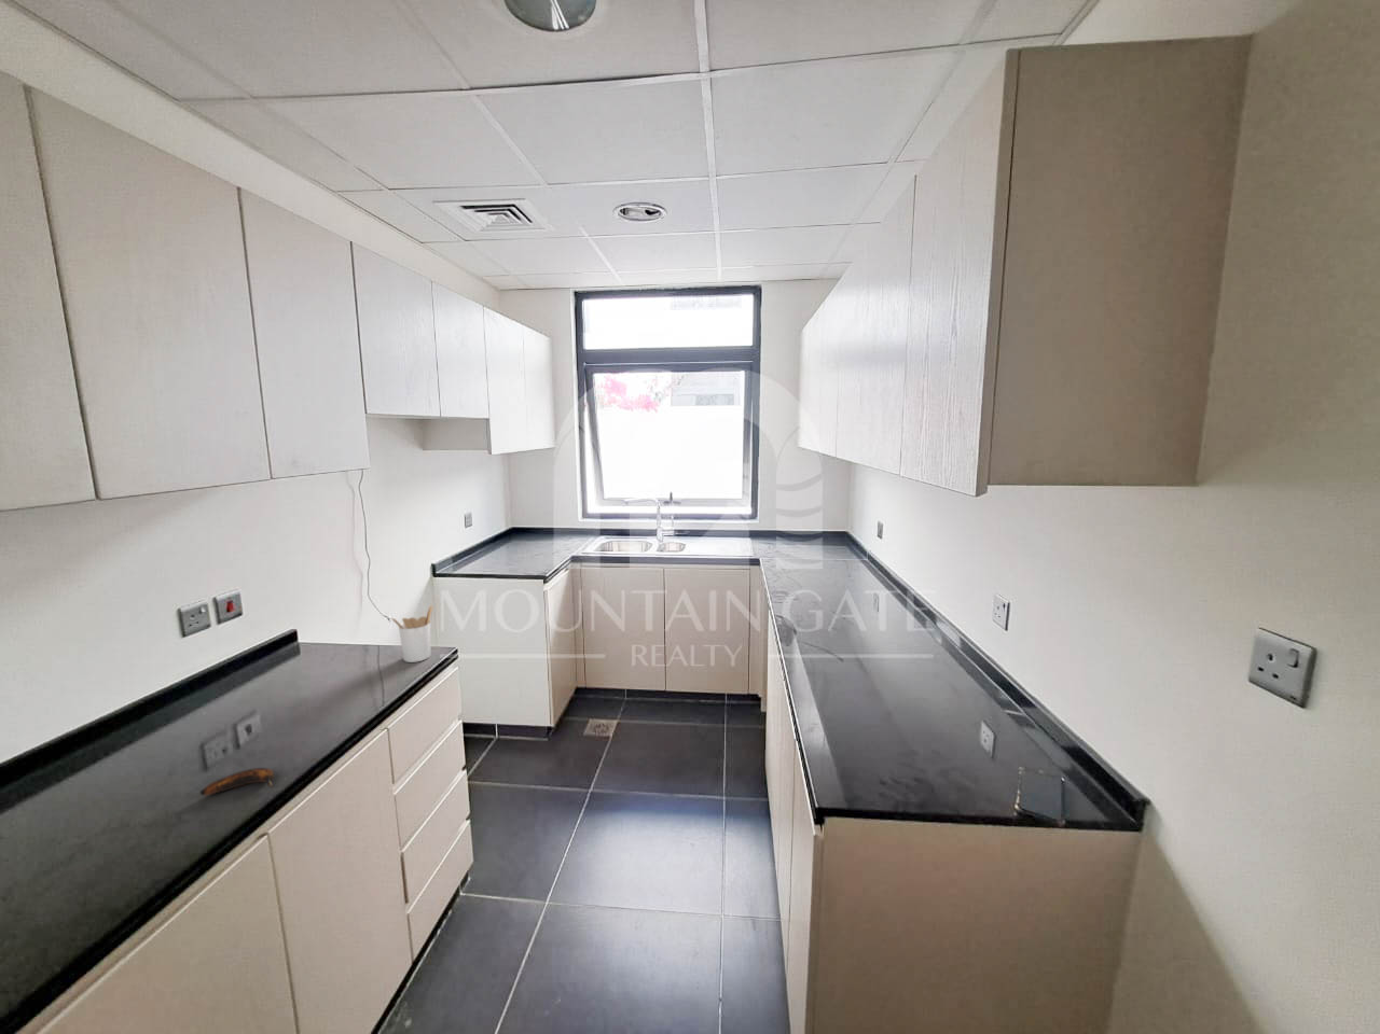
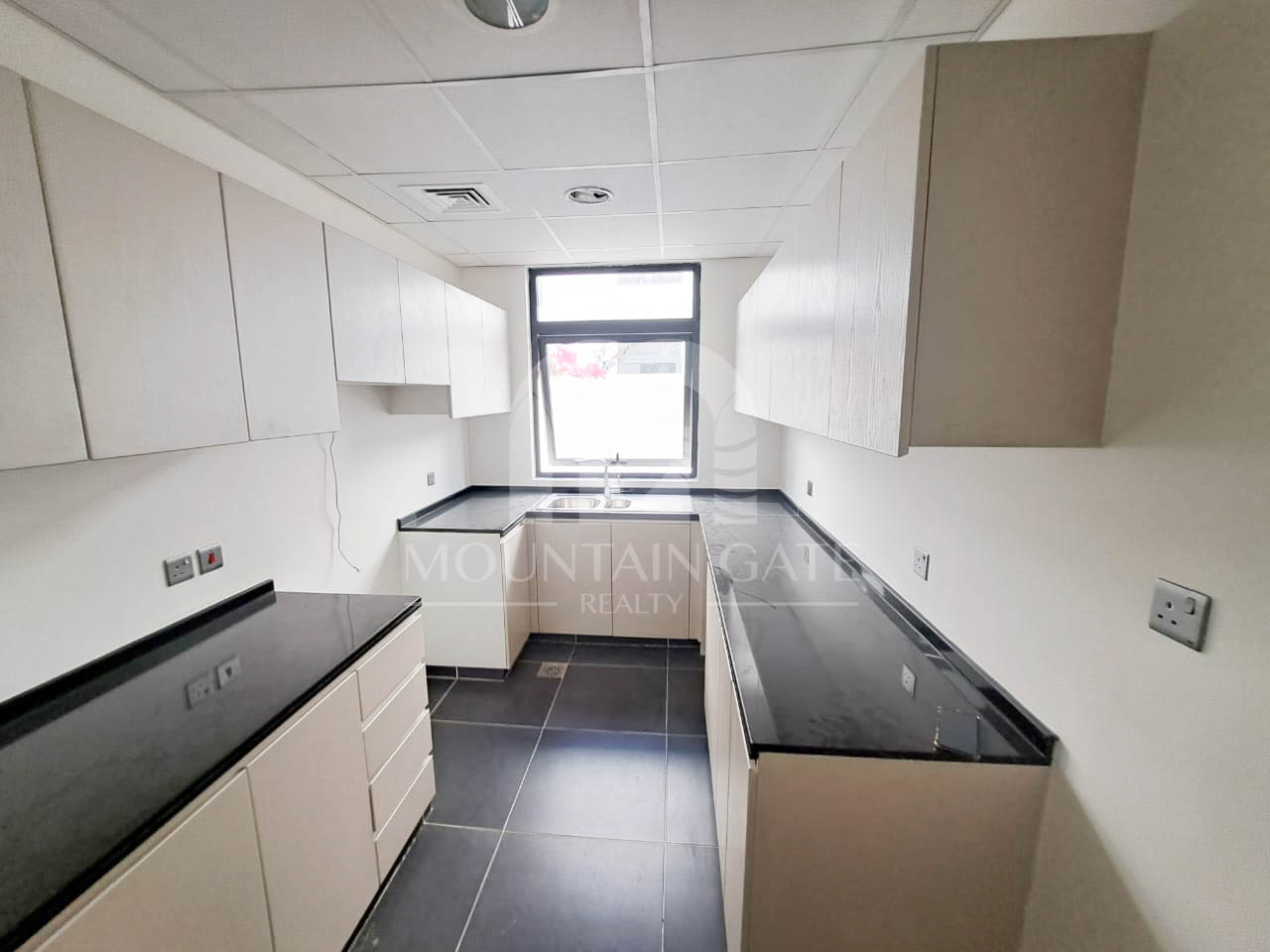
- banana [200,767,275,796]
- utensil holder [390,604,434,664]
